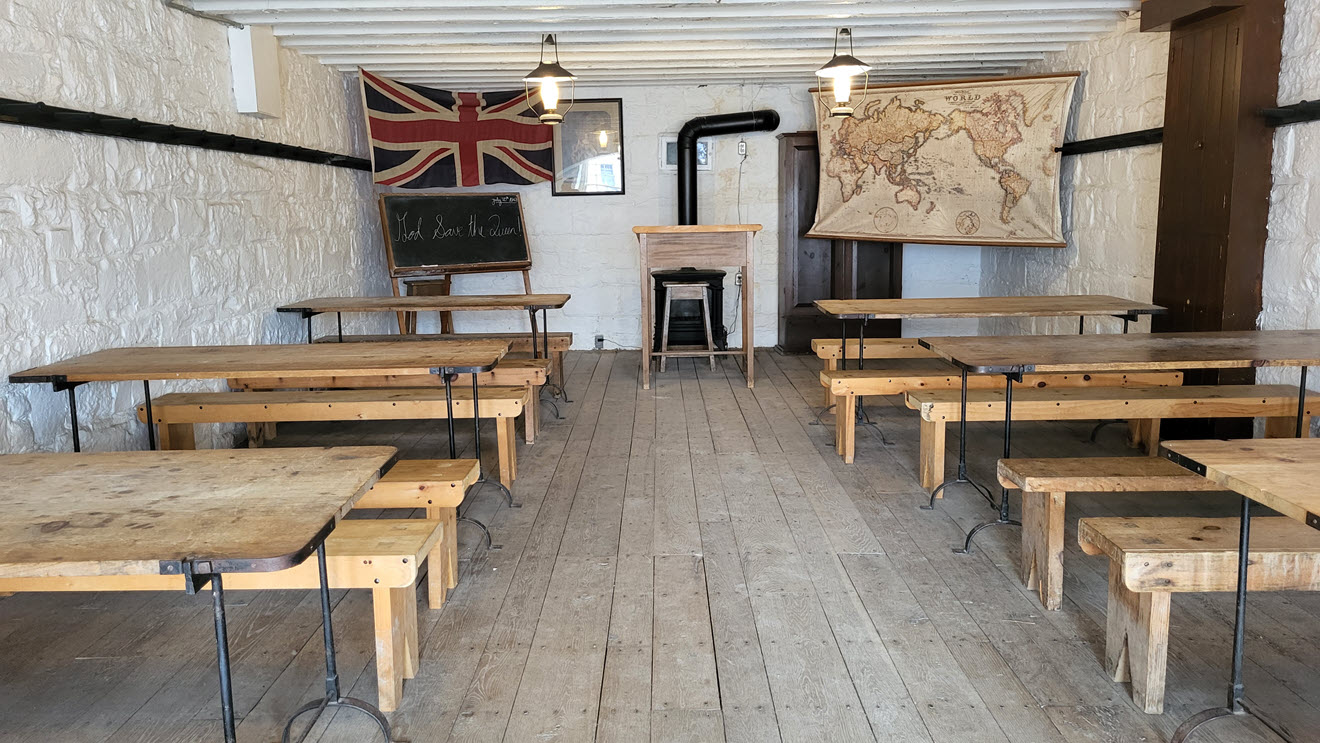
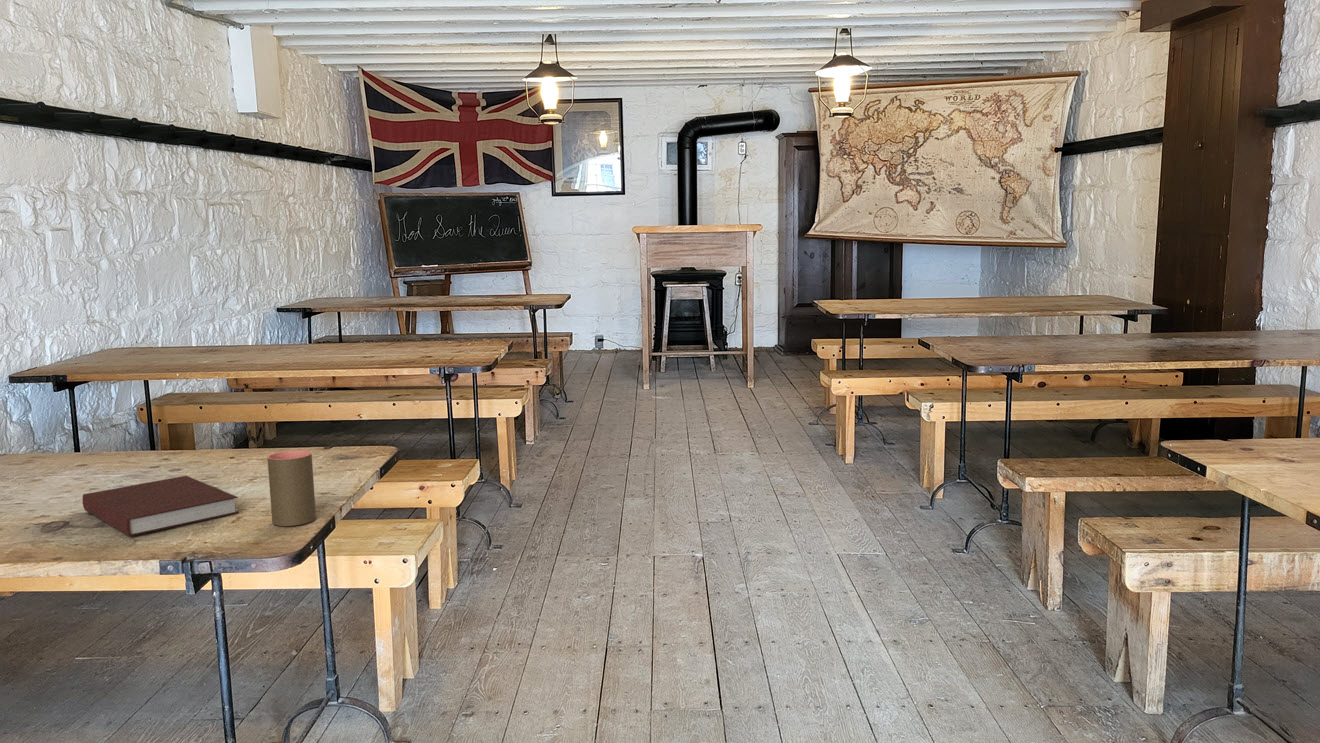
+ cup [266,449,317,527]
+ notebook [81,475,240,537]
